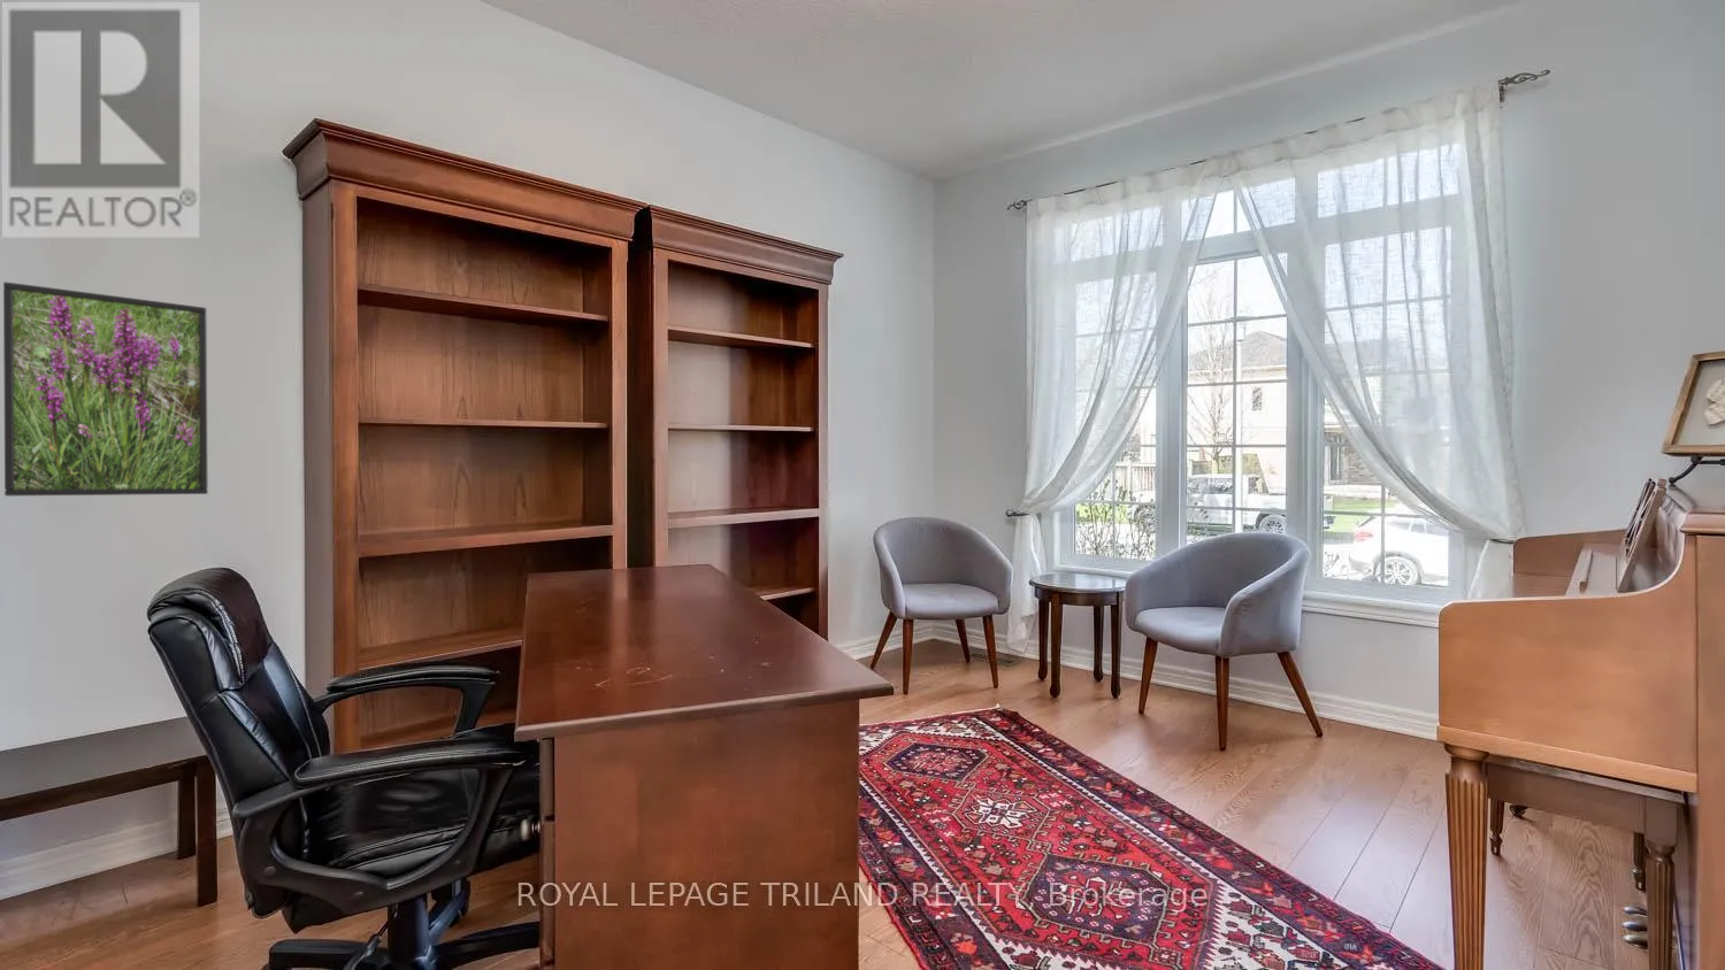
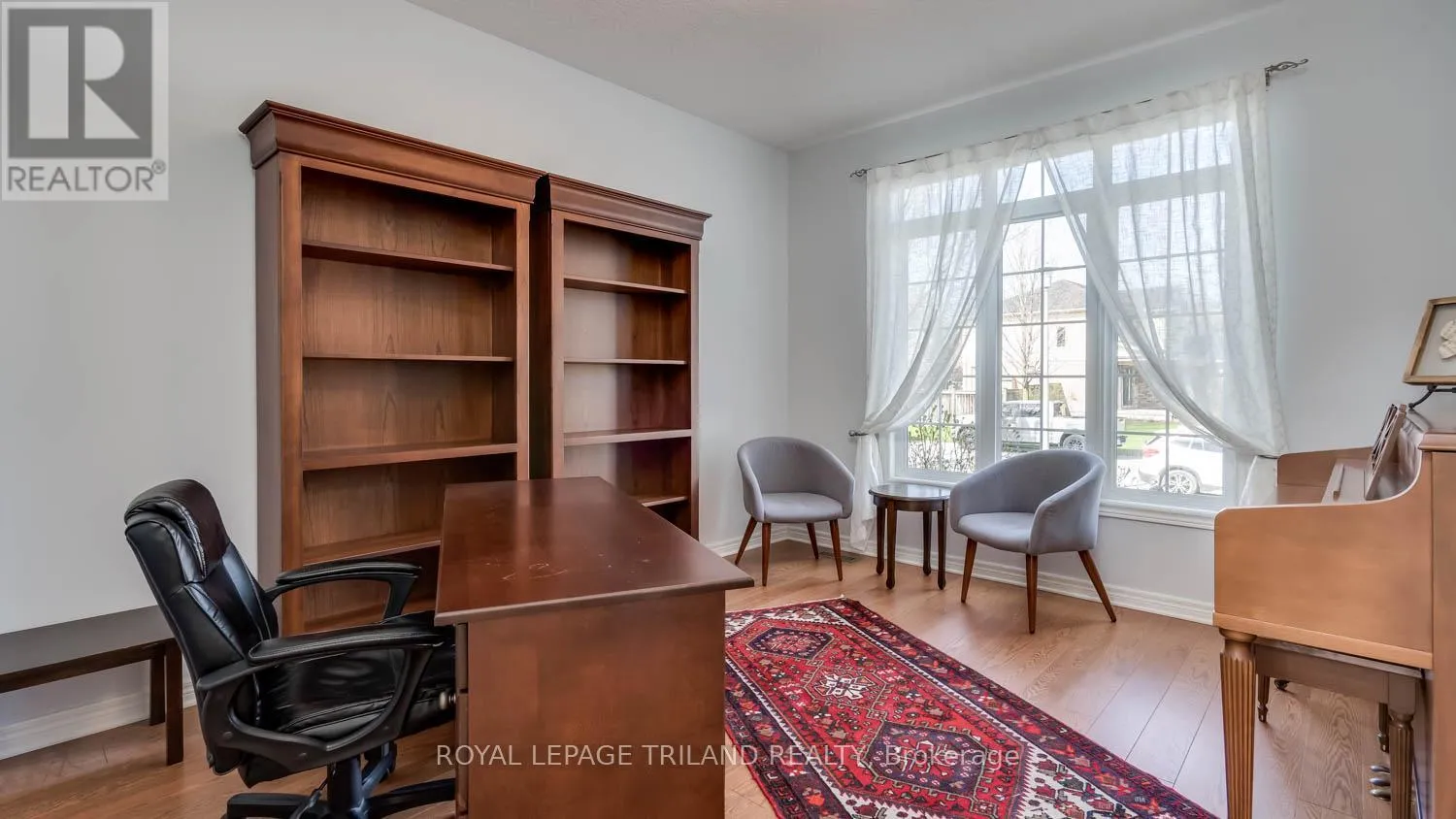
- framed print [2,281,210,496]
